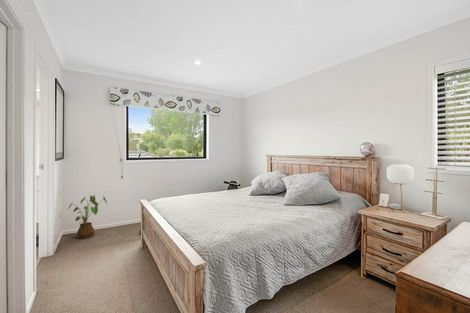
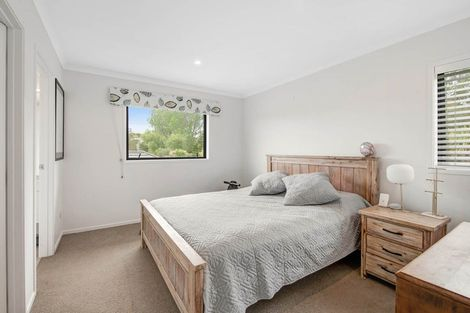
- house plant [67,194,108,239]
